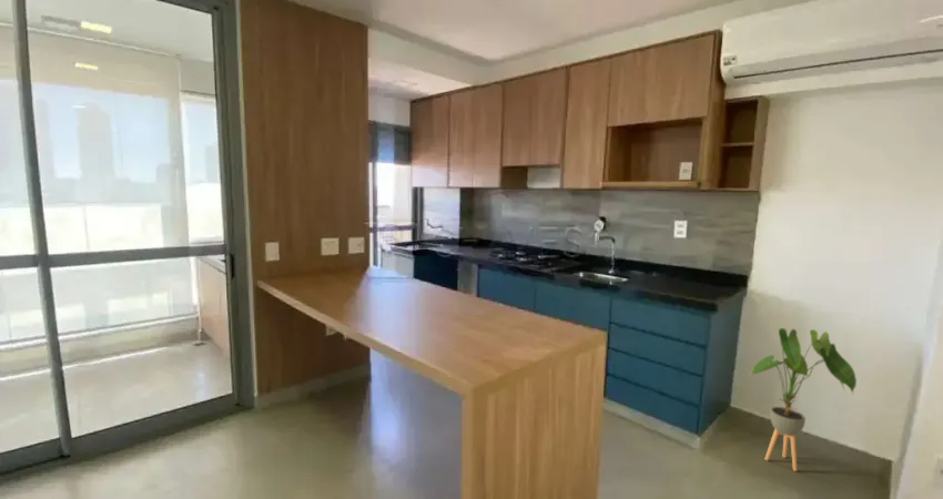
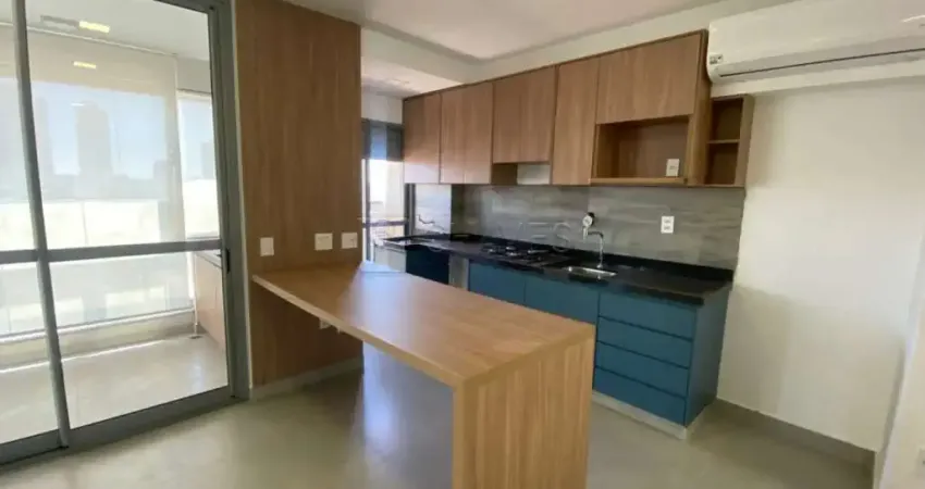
- house plant [749,327,858,472]
